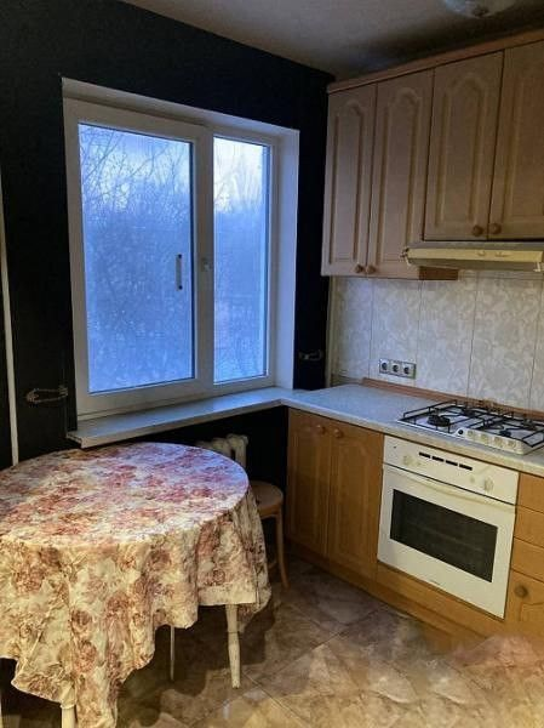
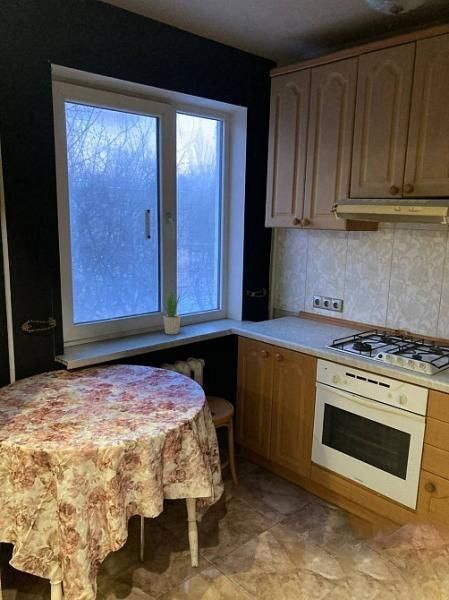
+ potted plant [162,285,182,335]
